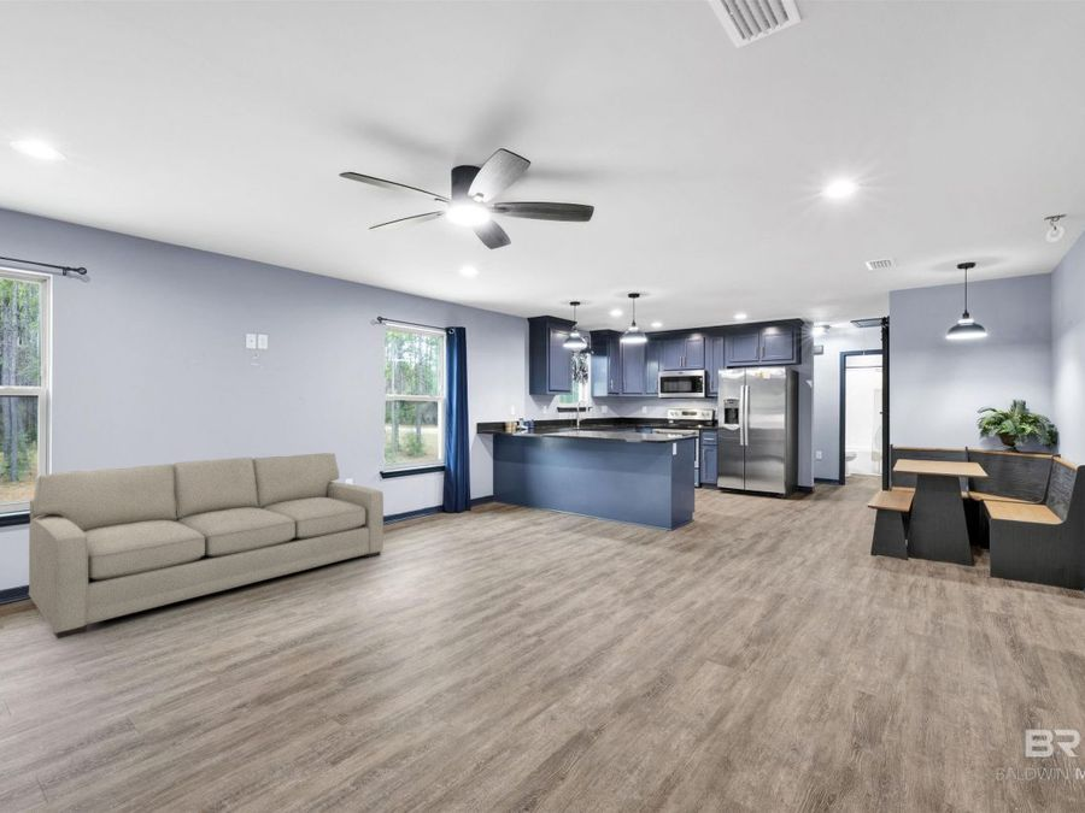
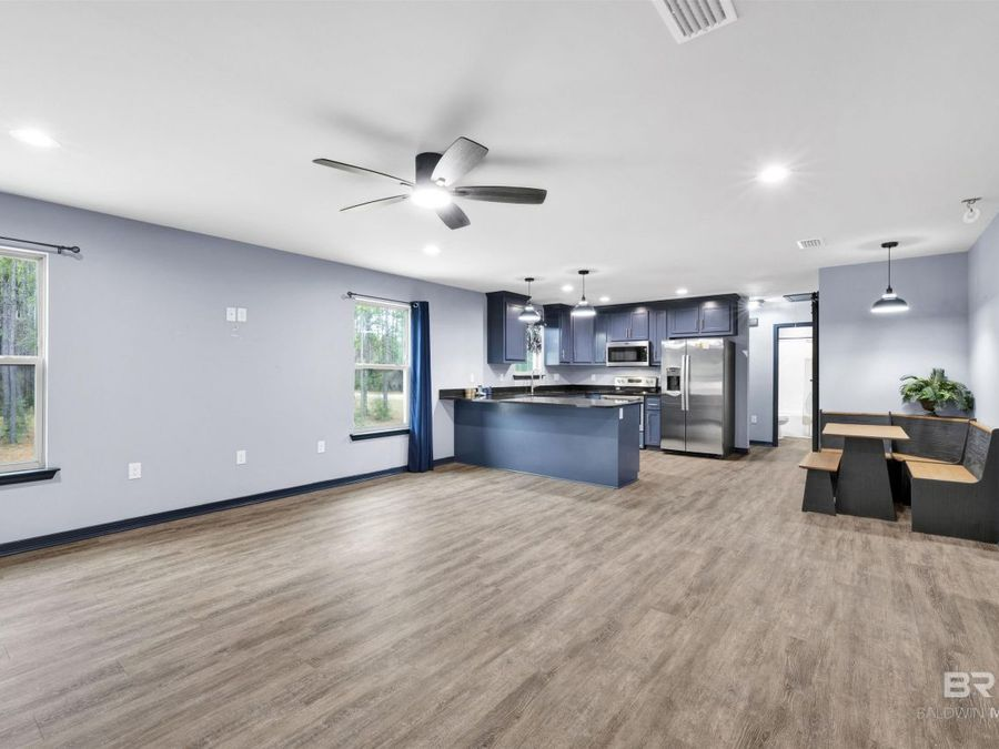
- sofa [27,452,385,640]
